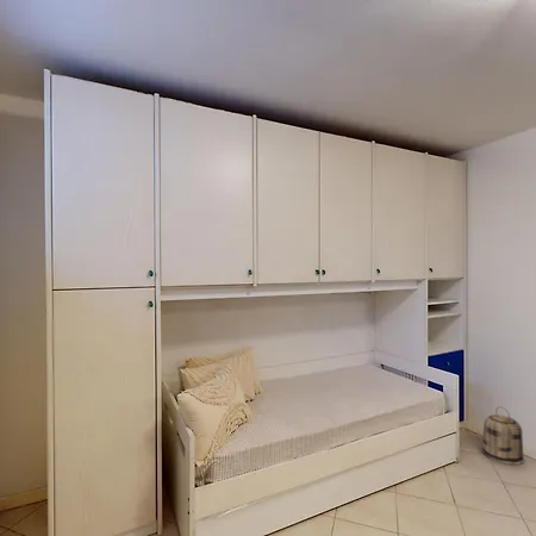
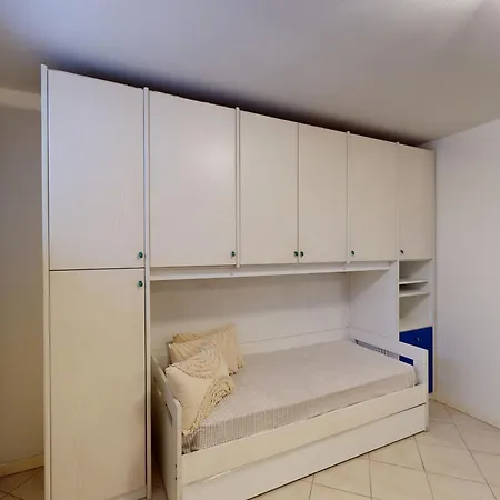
- basket [481,405,525,466]
